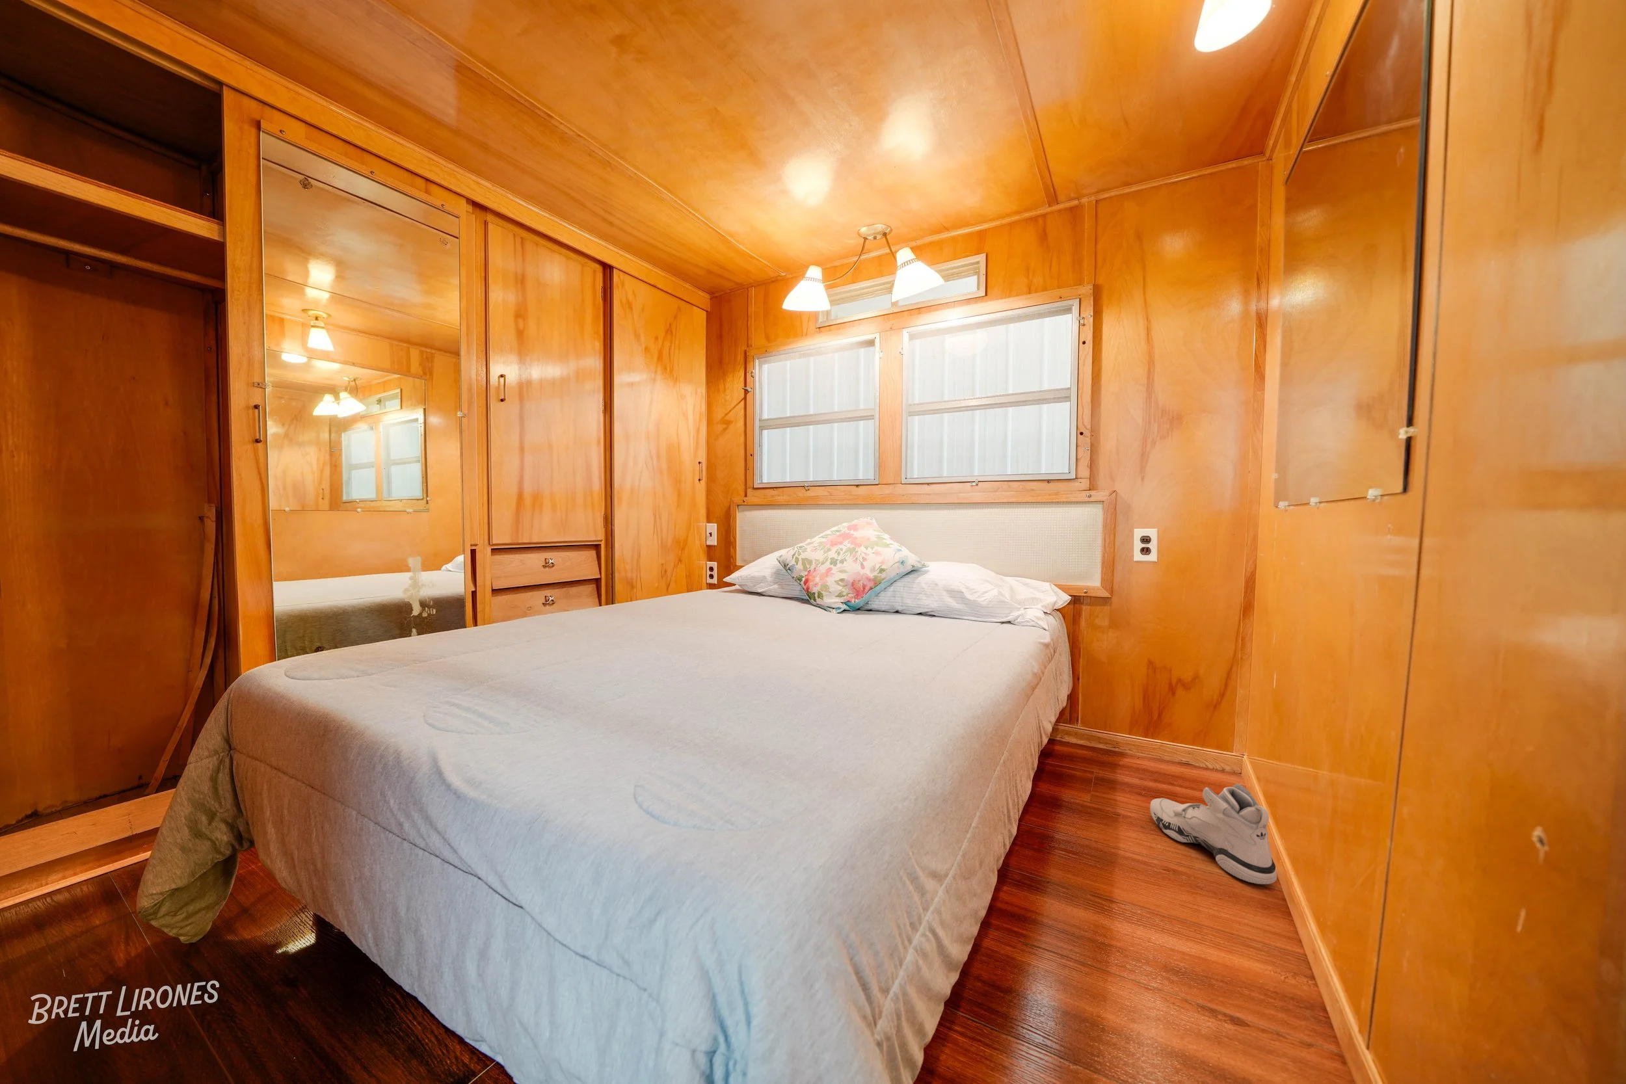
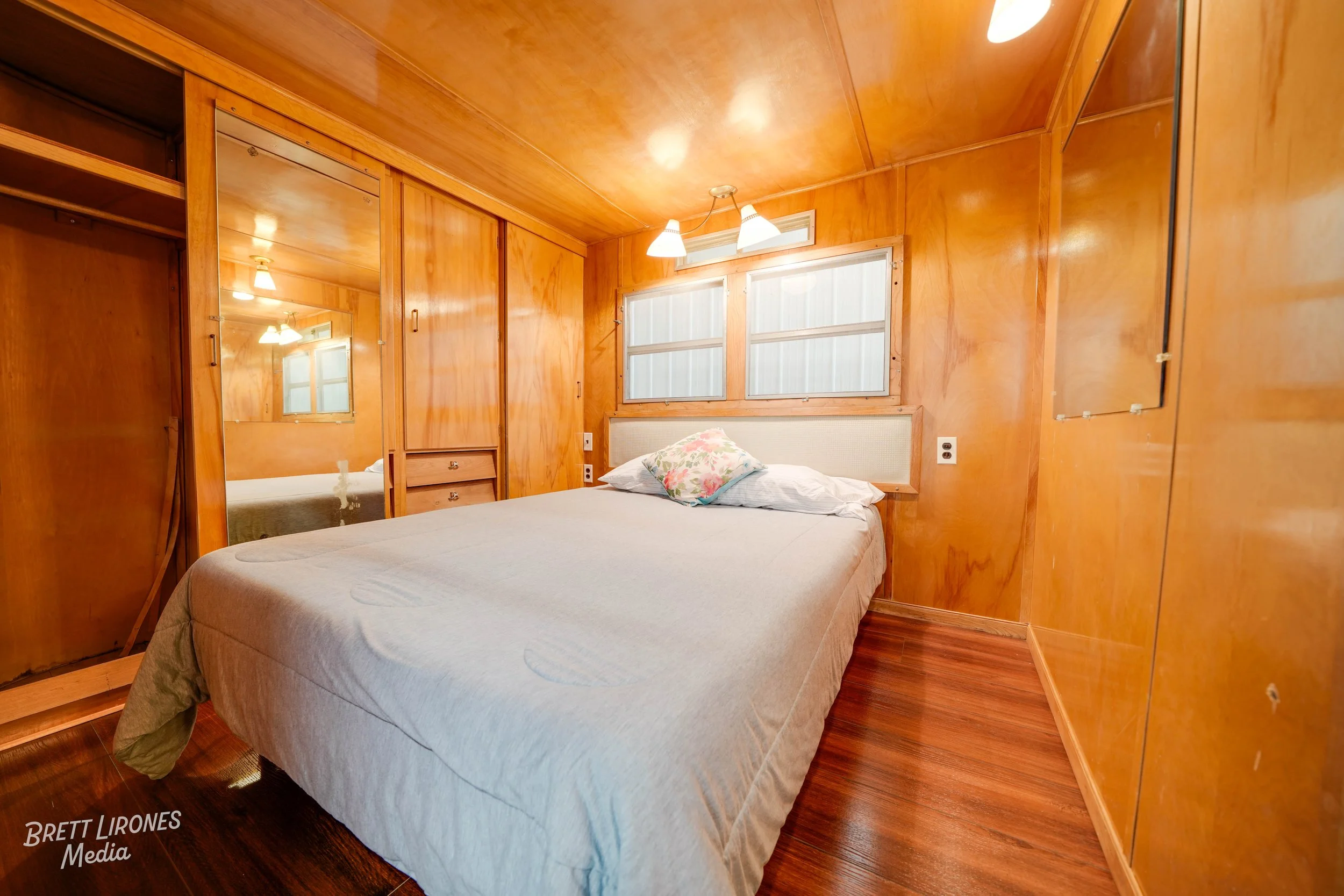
- sneaker [1149,783,1278,886]
